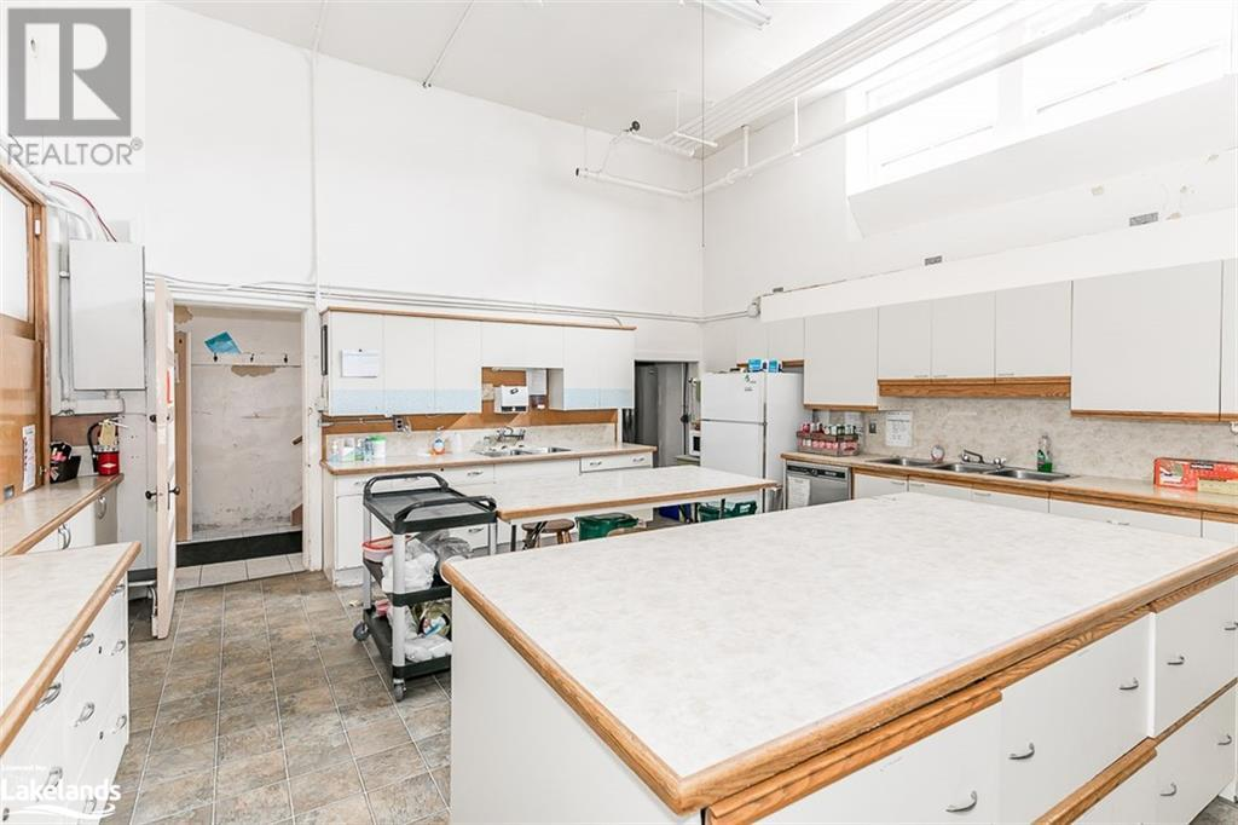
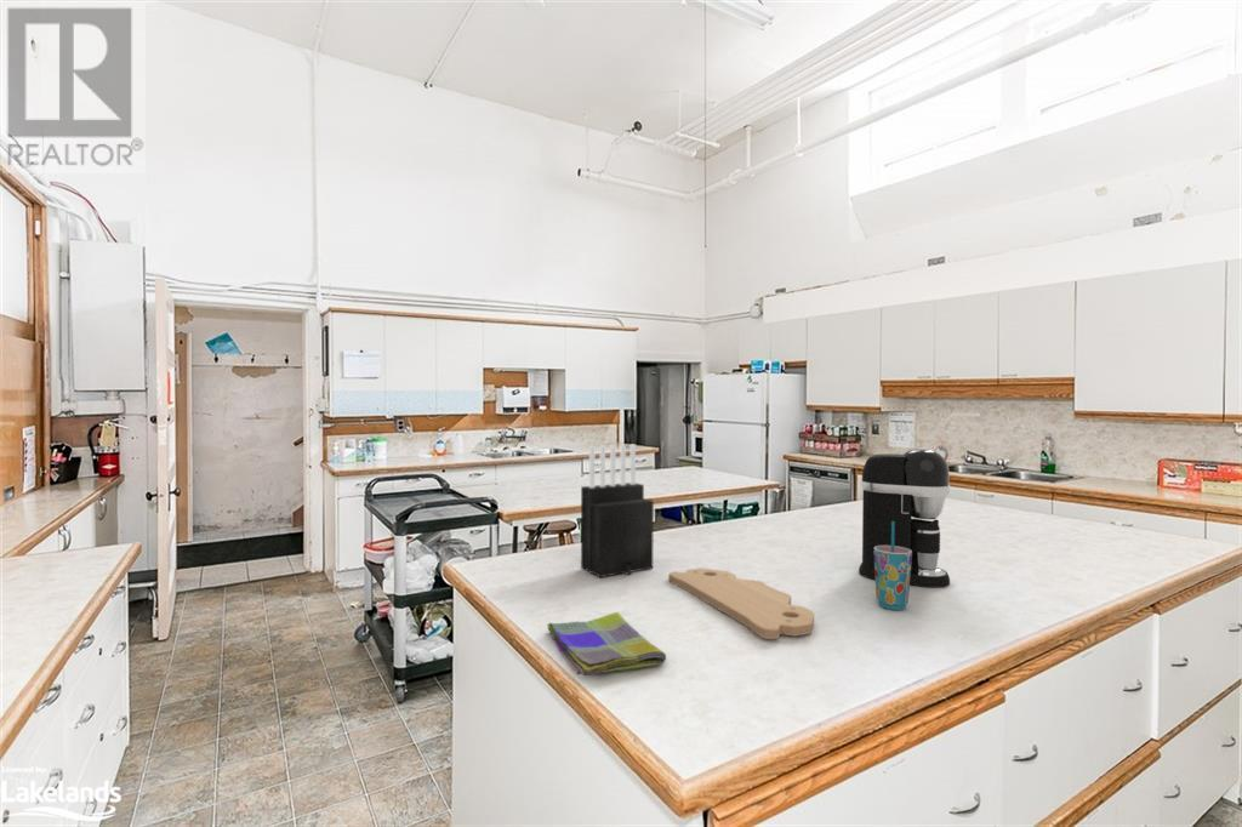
+ knife block [580,443,655,578]
+ coffee maker [858,447,951,588]
+ dish towel [546,611,667,677]
+ cutting board [668,568,815,640]
+ cup [873,521,912,611]
